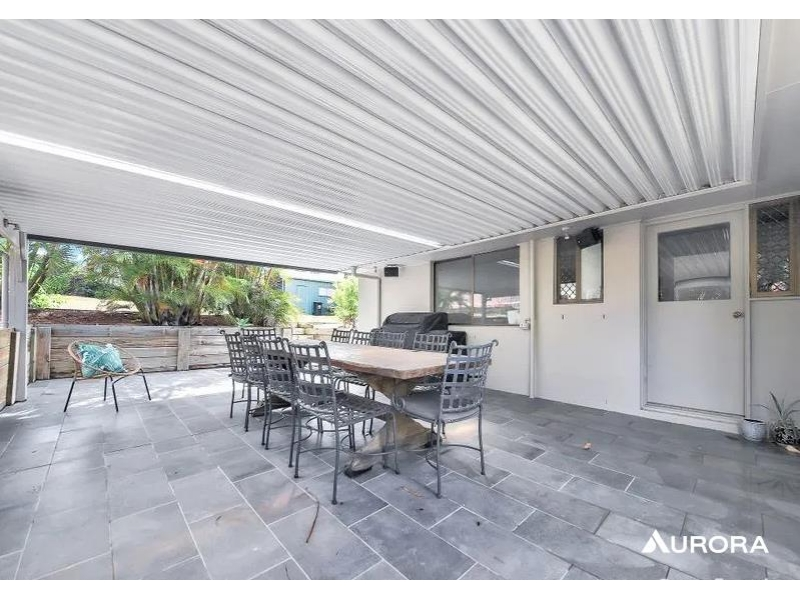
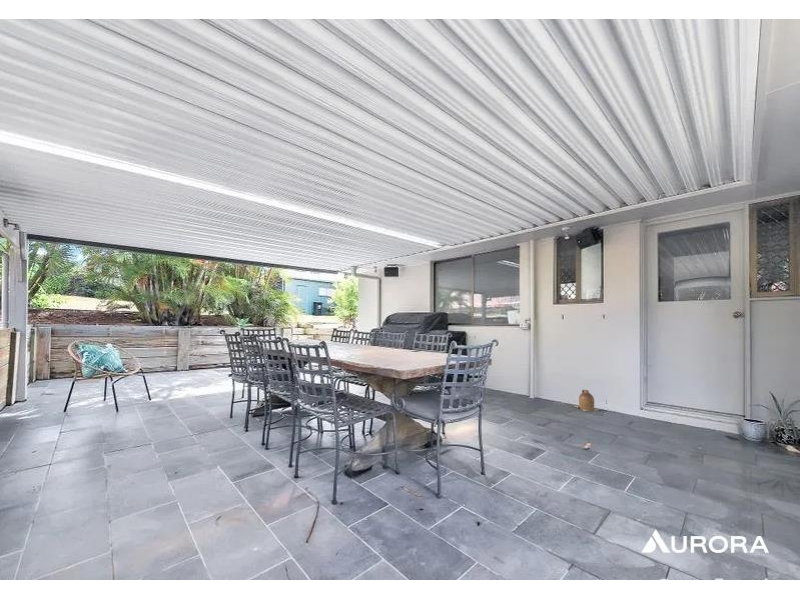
+ ceramic jug [573,389,599,412]
